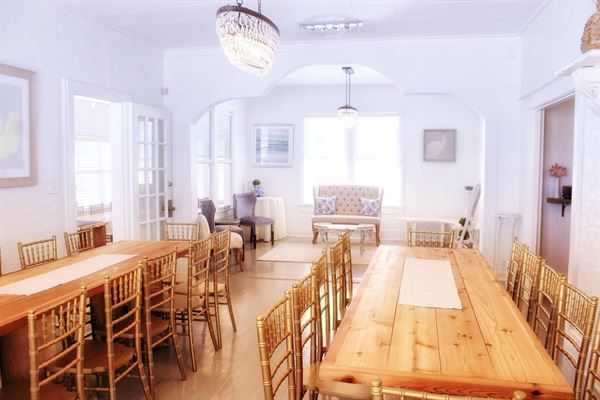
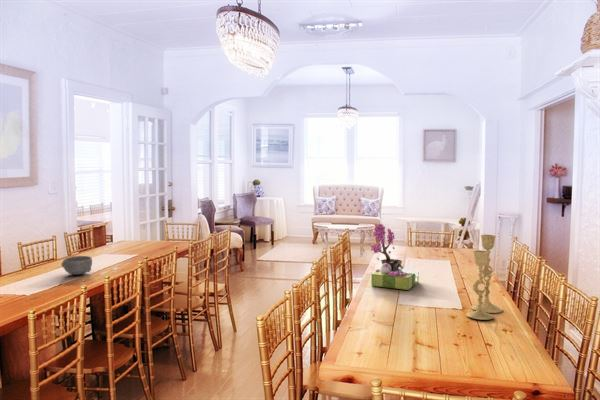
+ flower arrangement [370,223,420,291]
+ candlestick [465,234,504,321]
+ bowl [61,255,93,276]
